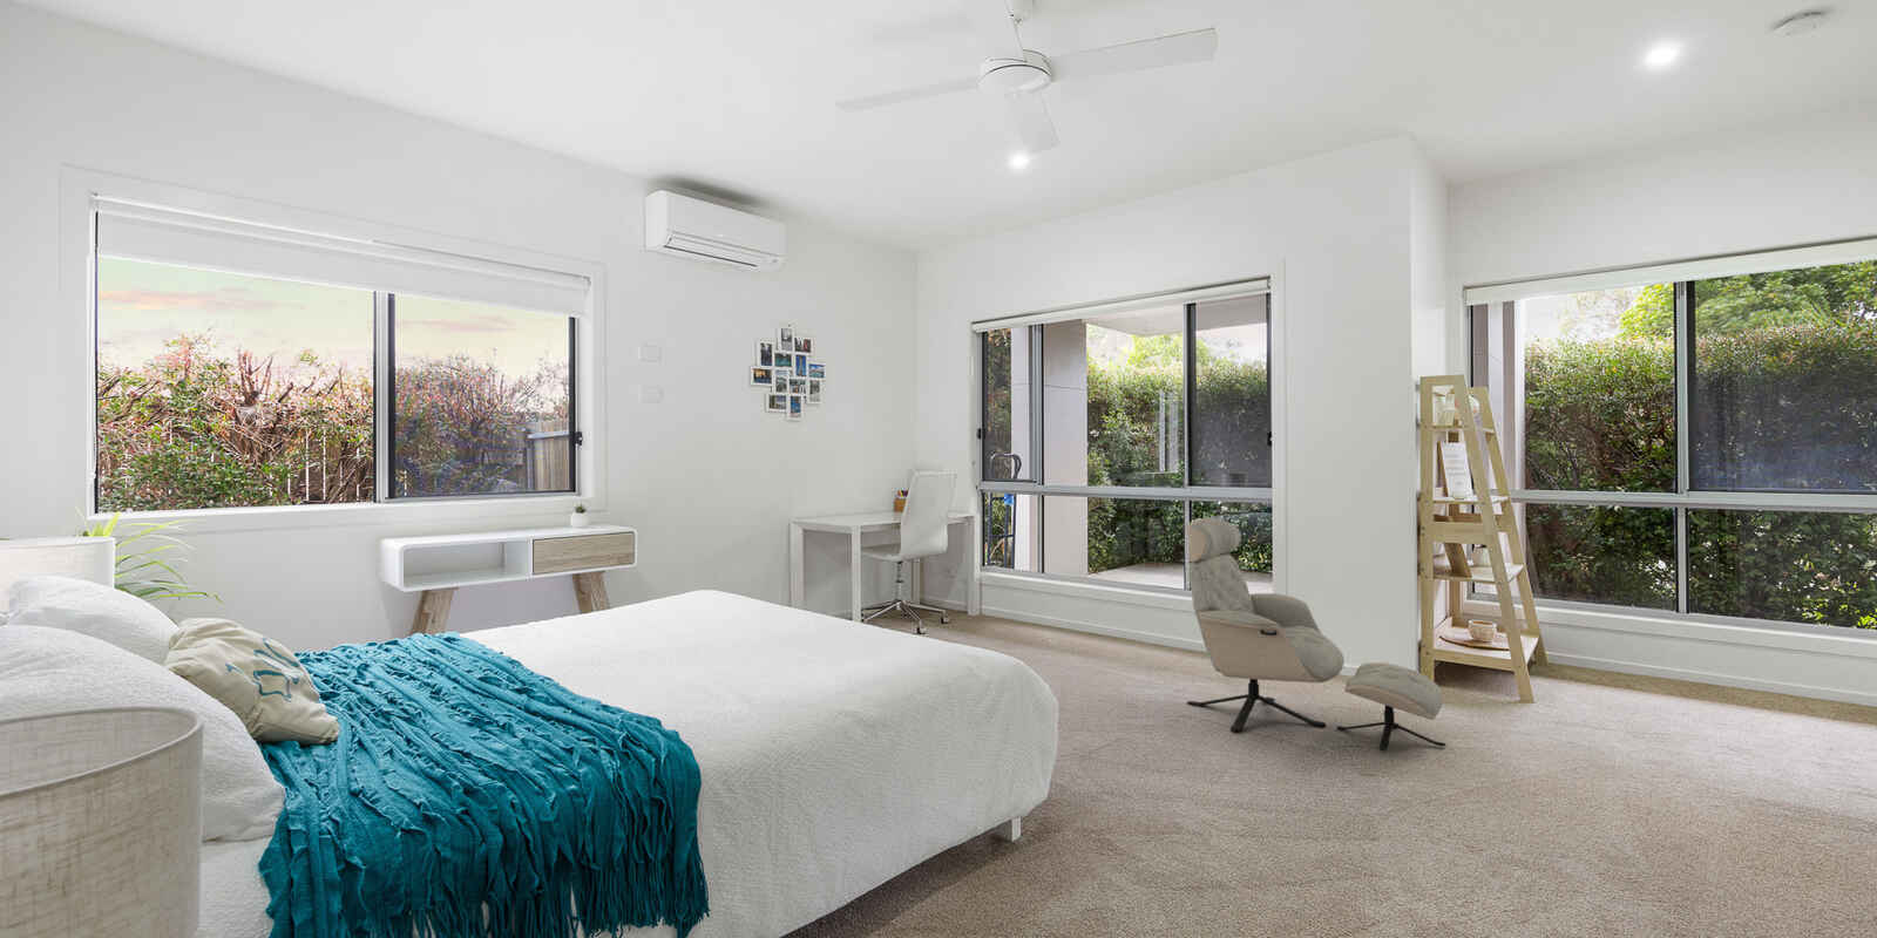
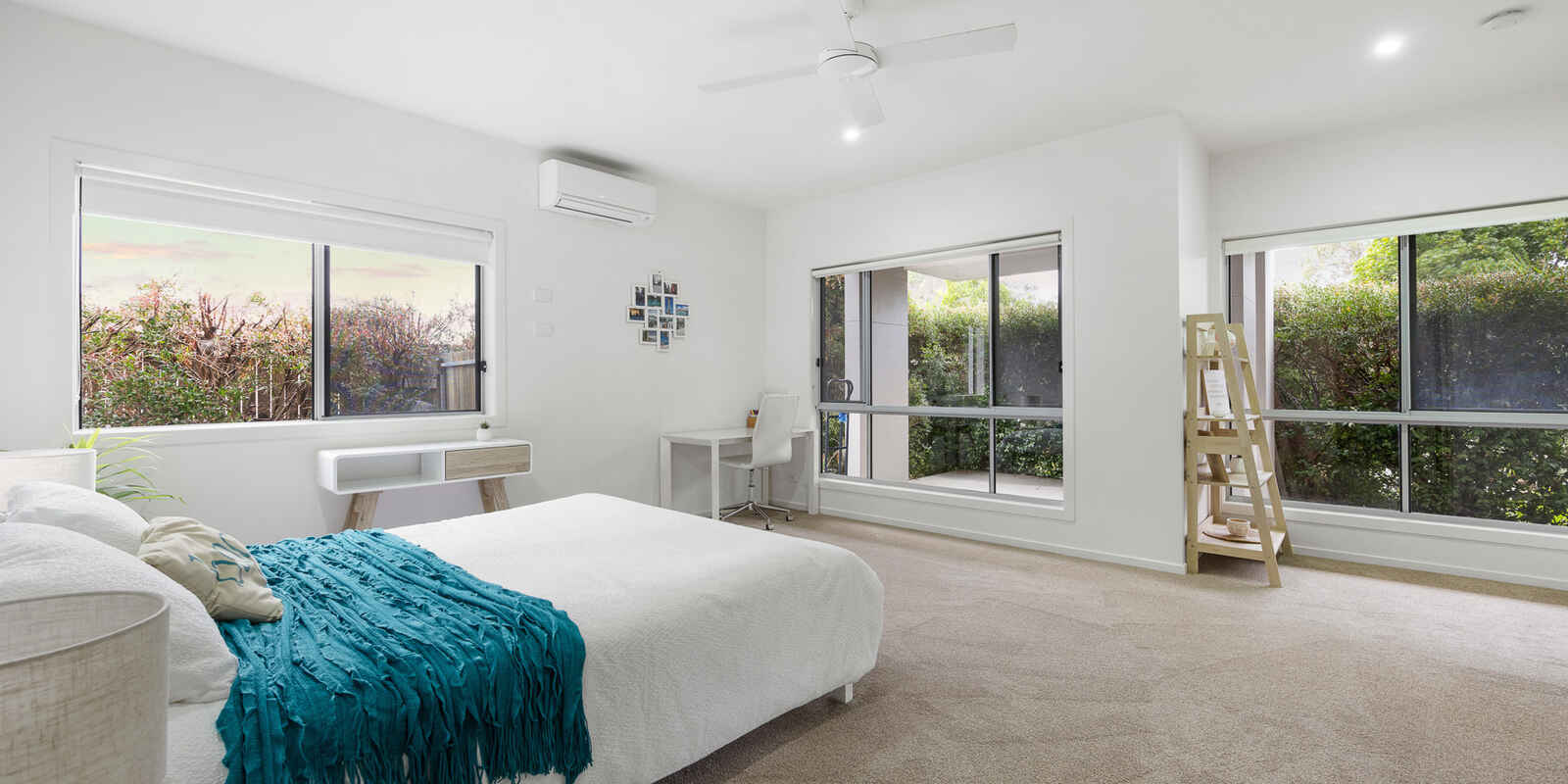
- armchair [1186,517,1446,751]
